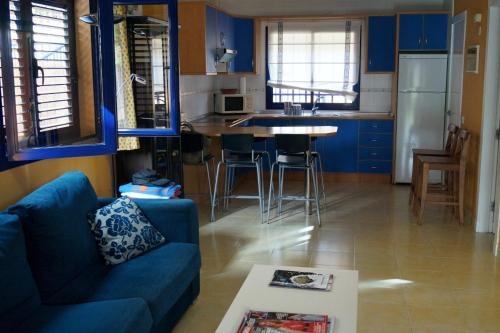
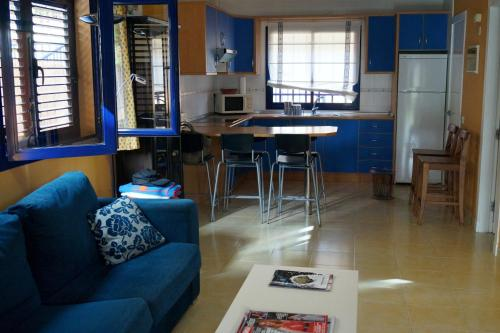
+ waste bin [369,168,397,200]
